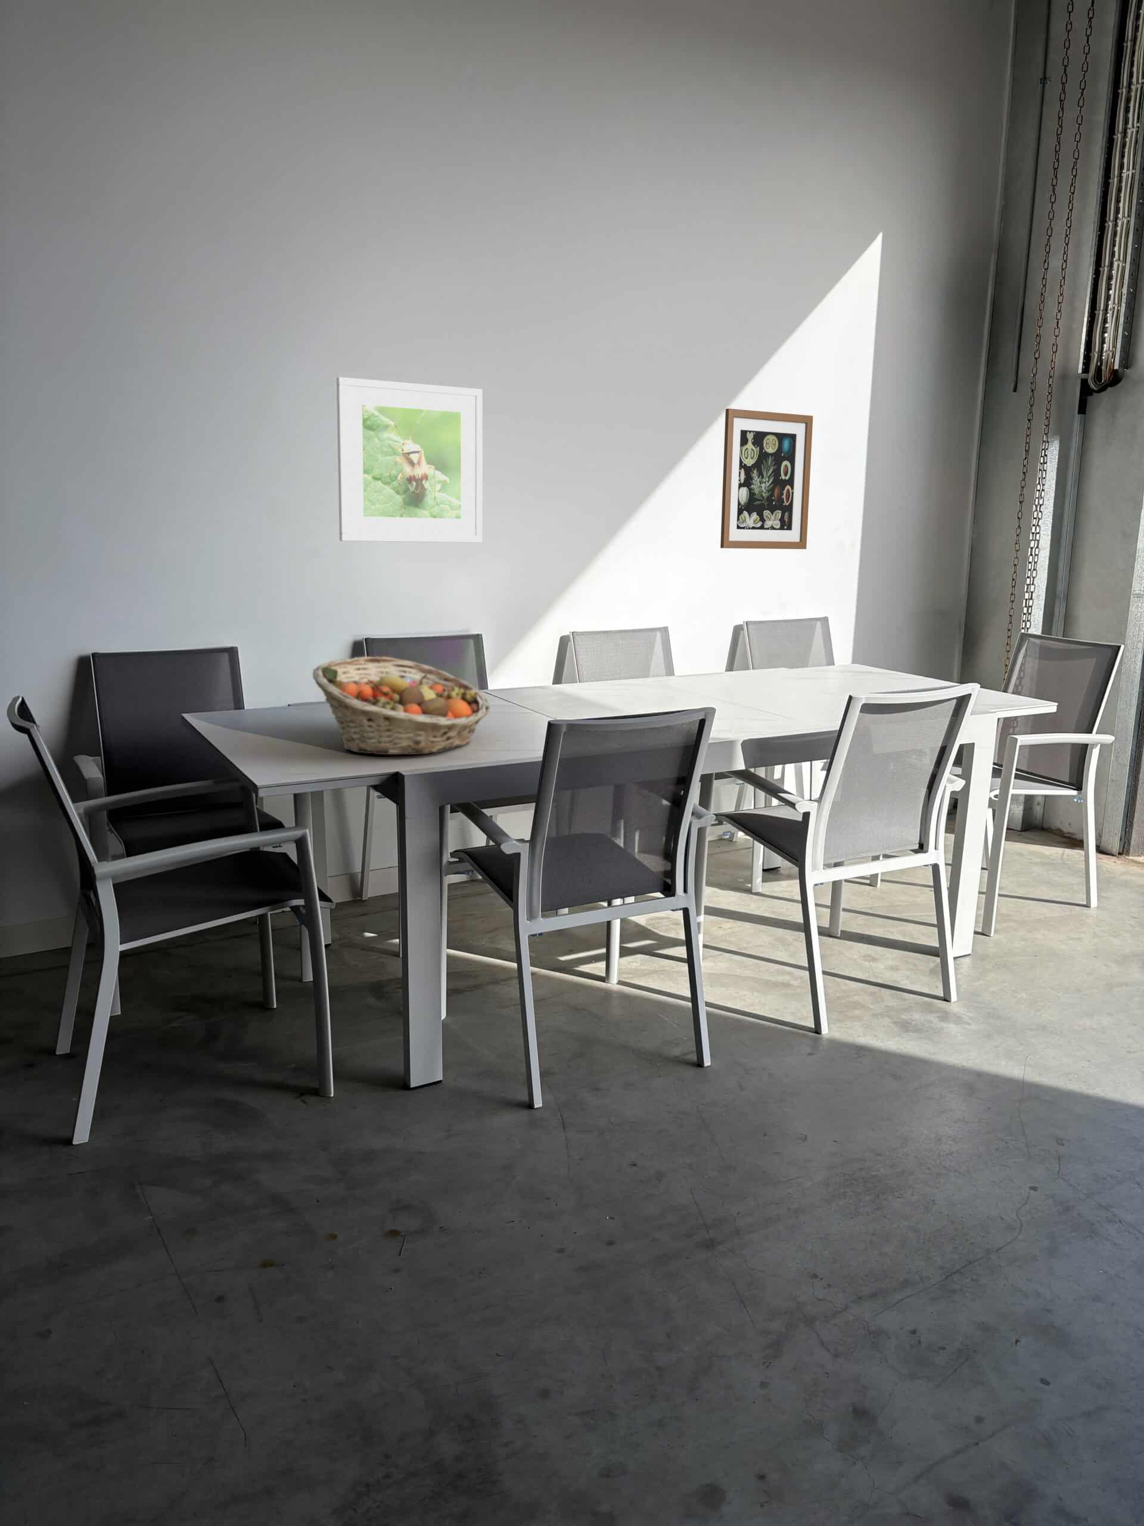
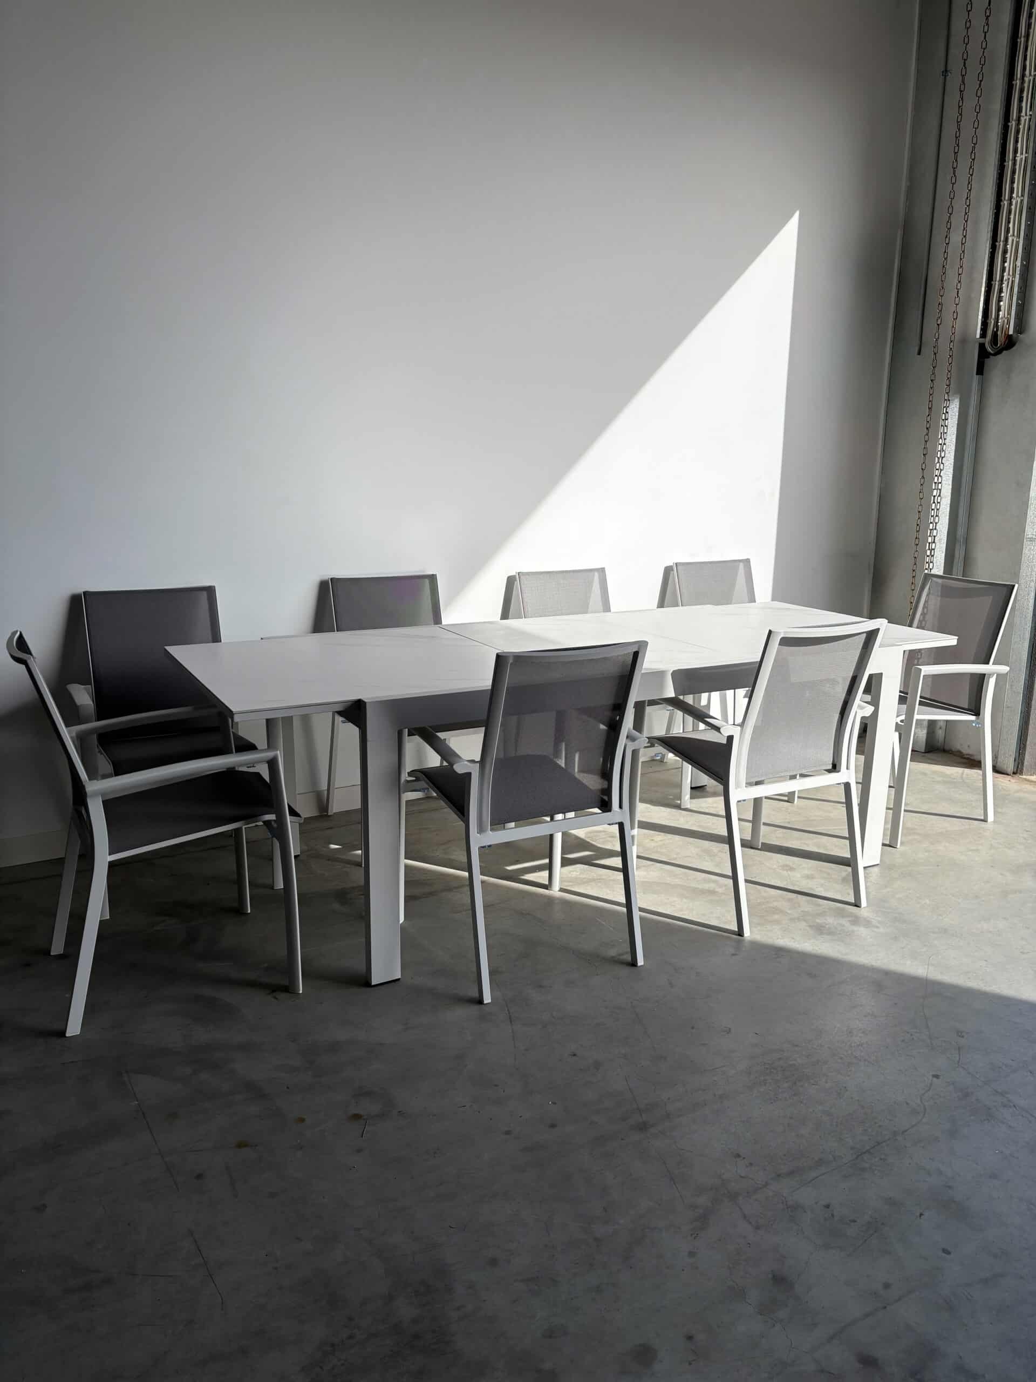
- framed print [336,377,483,543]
- wall art [720,407,814,549]
- fruit basket [311,656,490,756]
